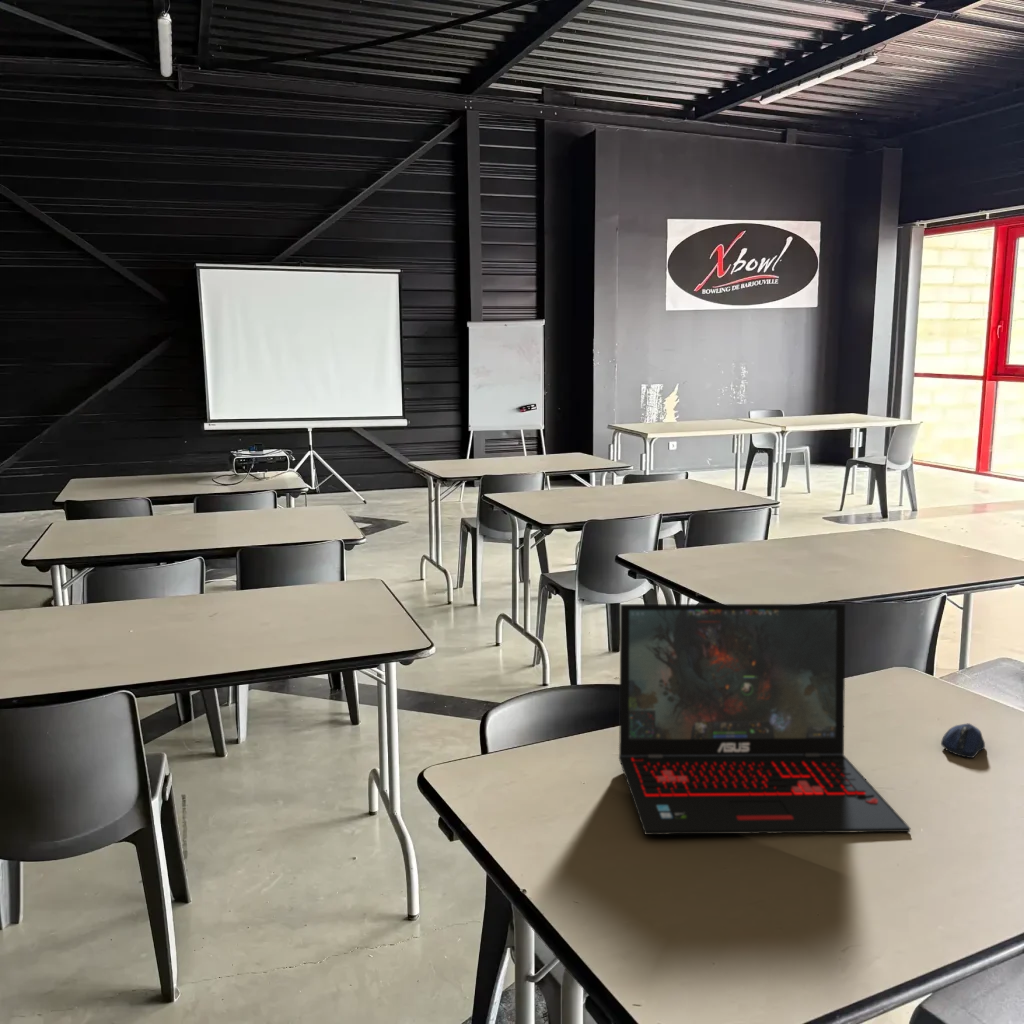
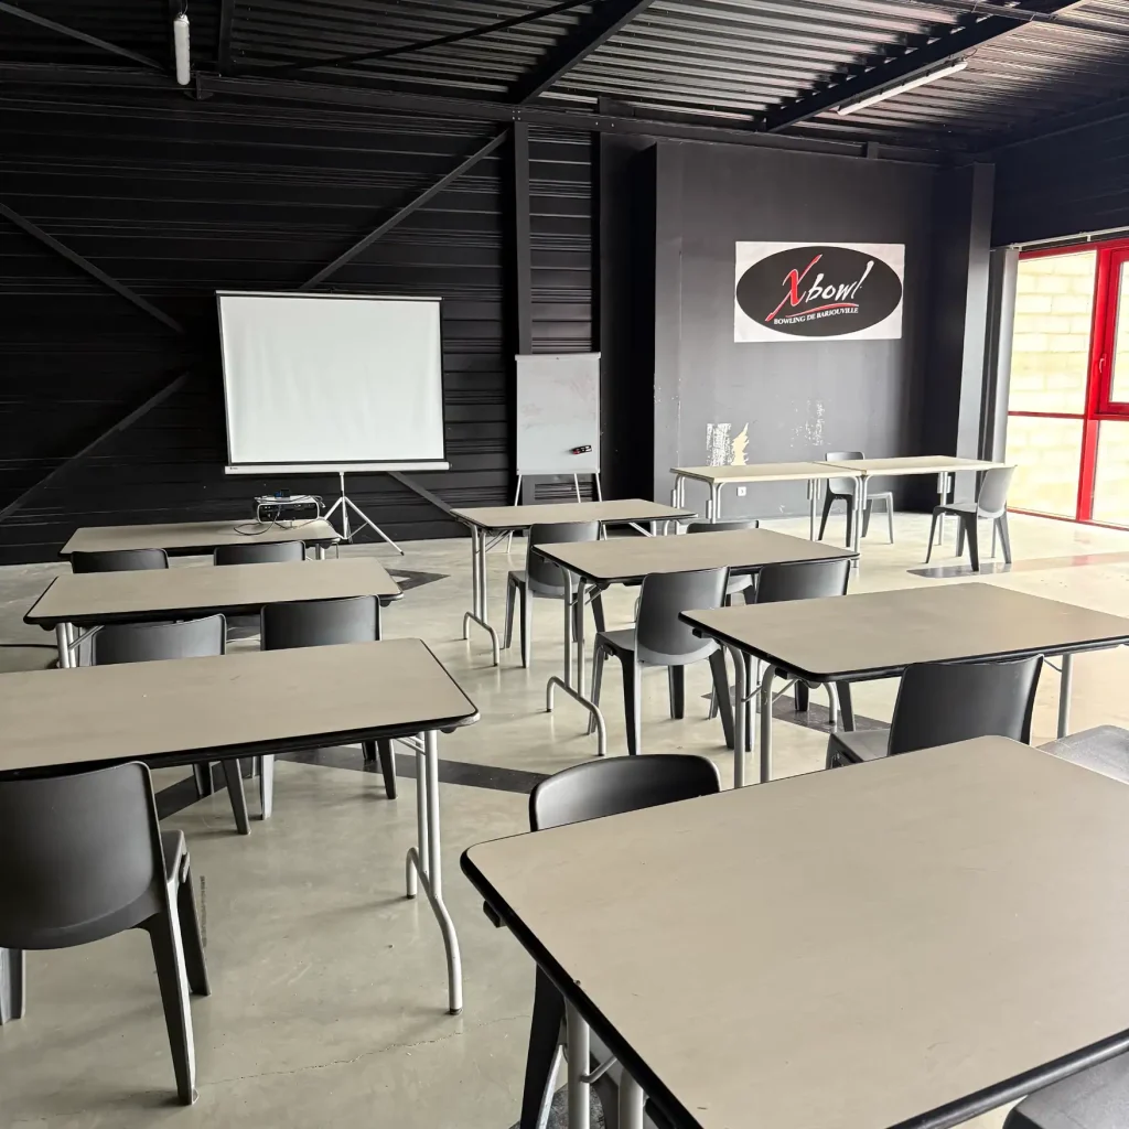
- computer mouse [940,722,986,759]
- laptop [618,603,911,836]
